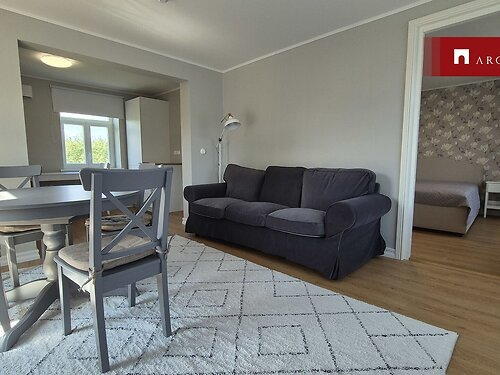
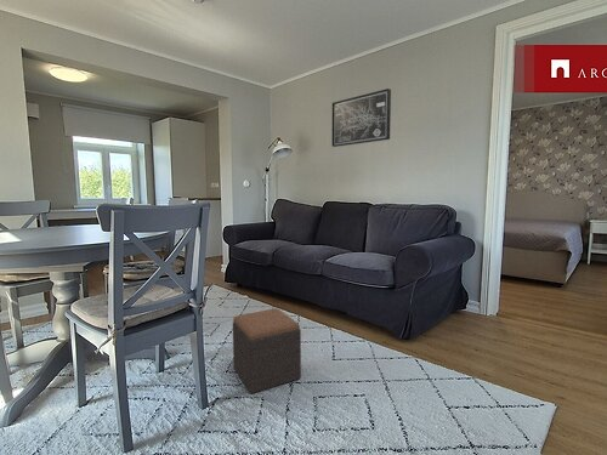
+ footstool [232,307,302,394]
+ wall art [331,87,392,148]
